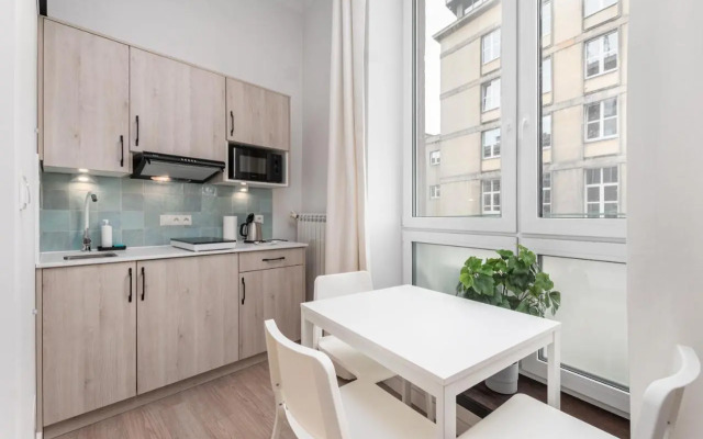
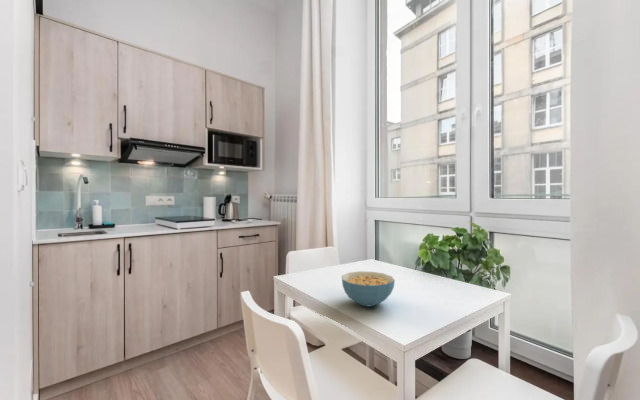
+ cereal bowl [341,271,396,307]
